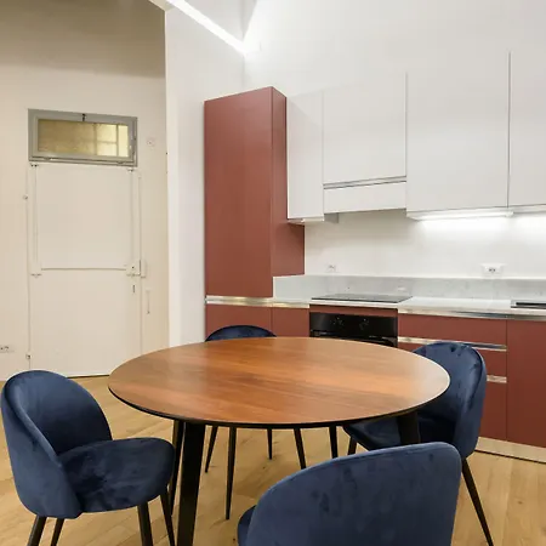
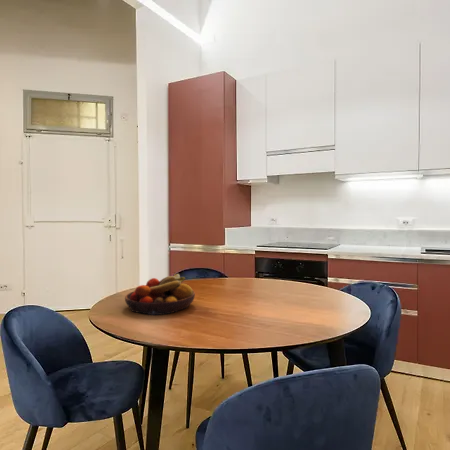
+ fruit bowl [124,273,196,316]
